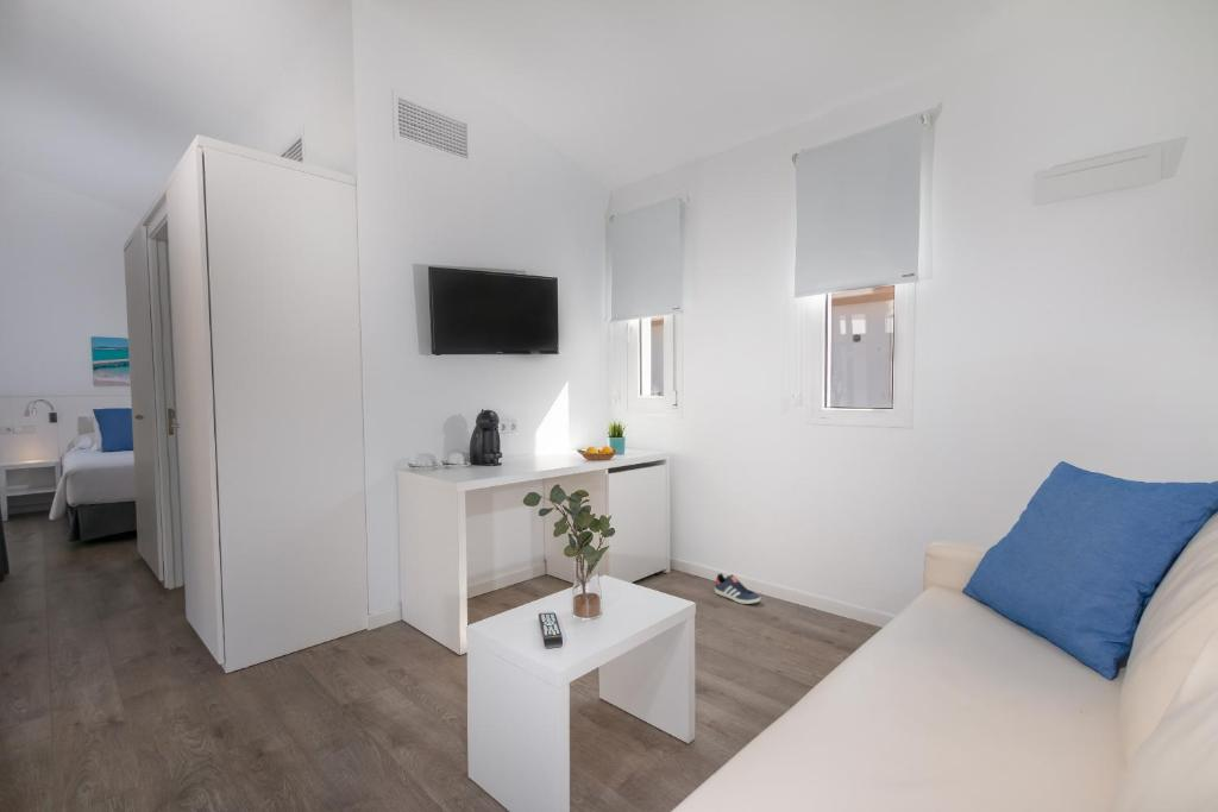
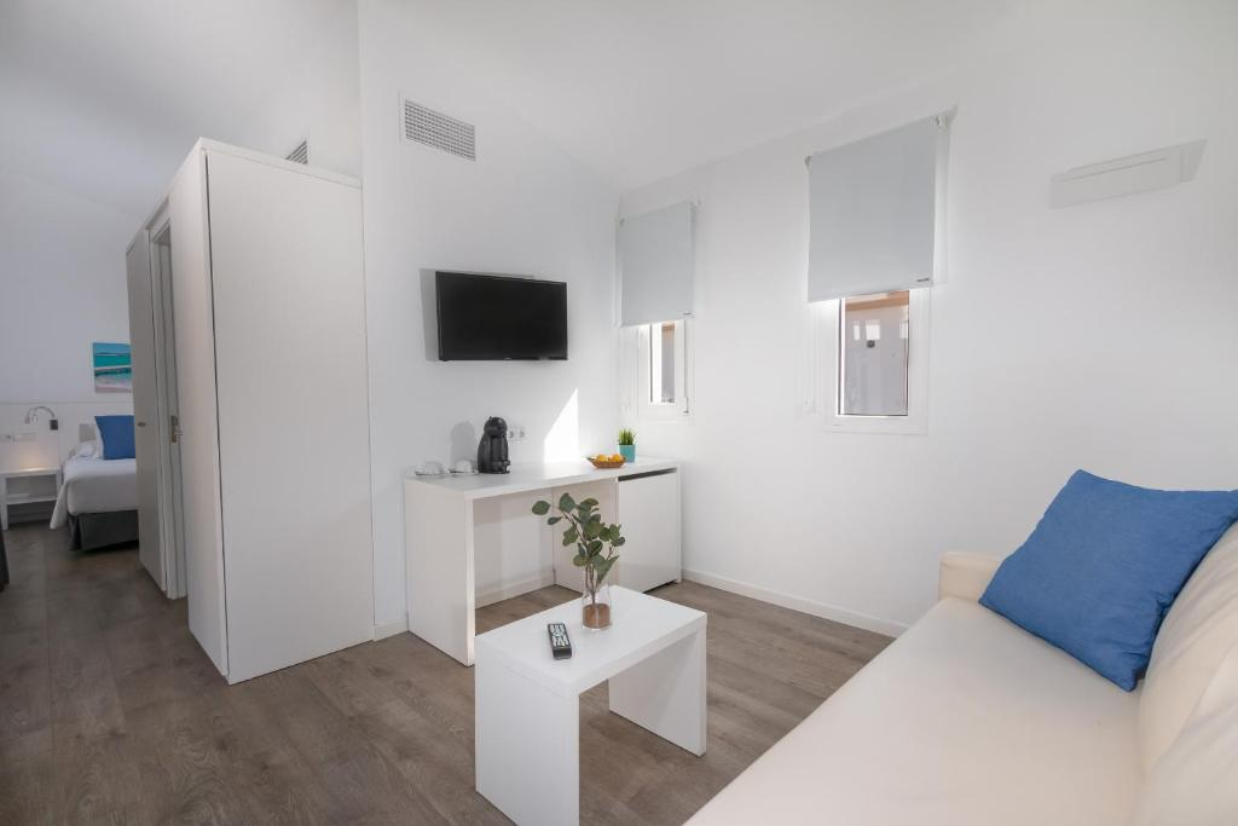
- sneaker [714,572,761,605]
